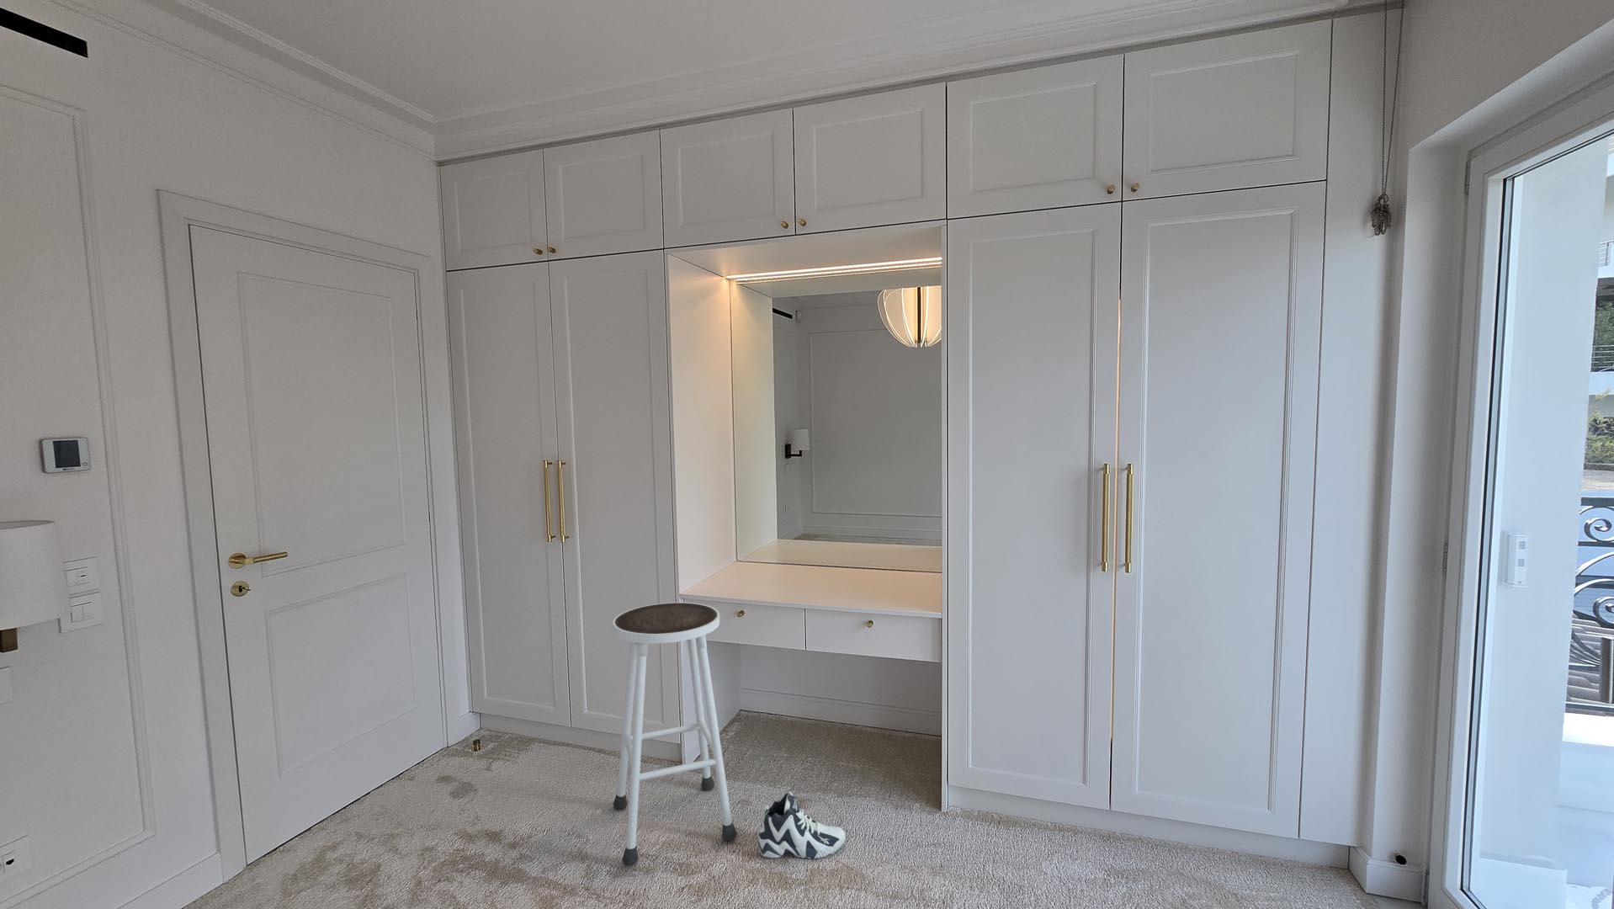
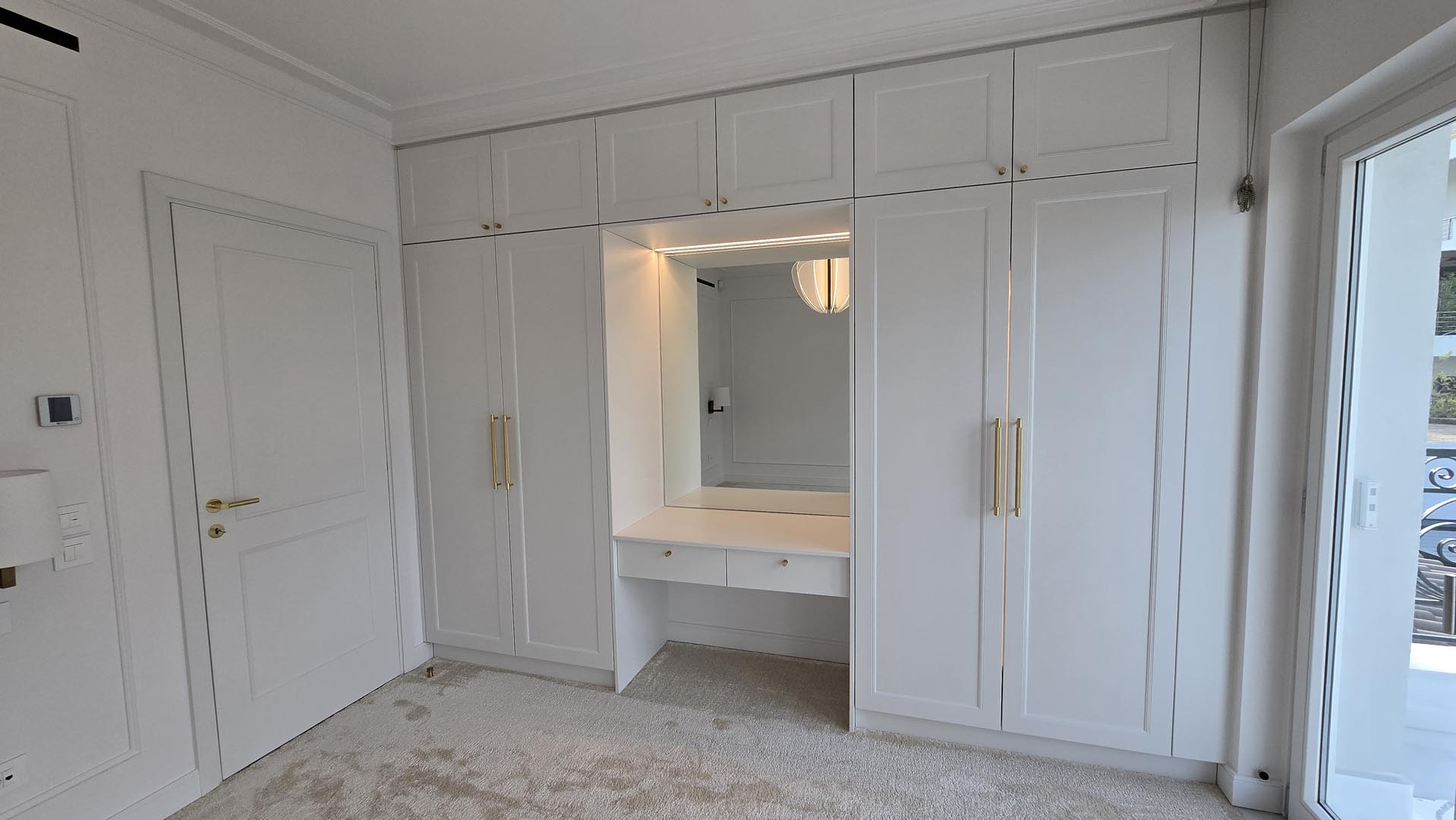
- stool [612,602,738,866]
- sneaker [757,791,847,859]
